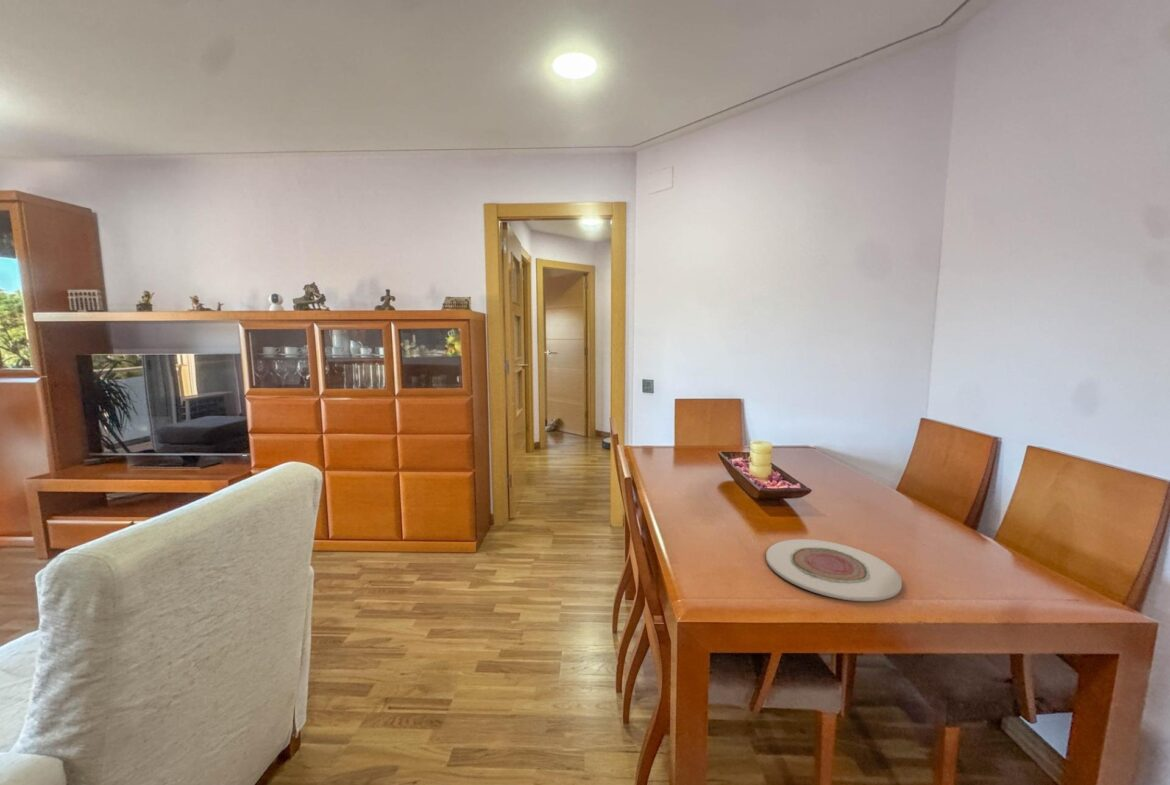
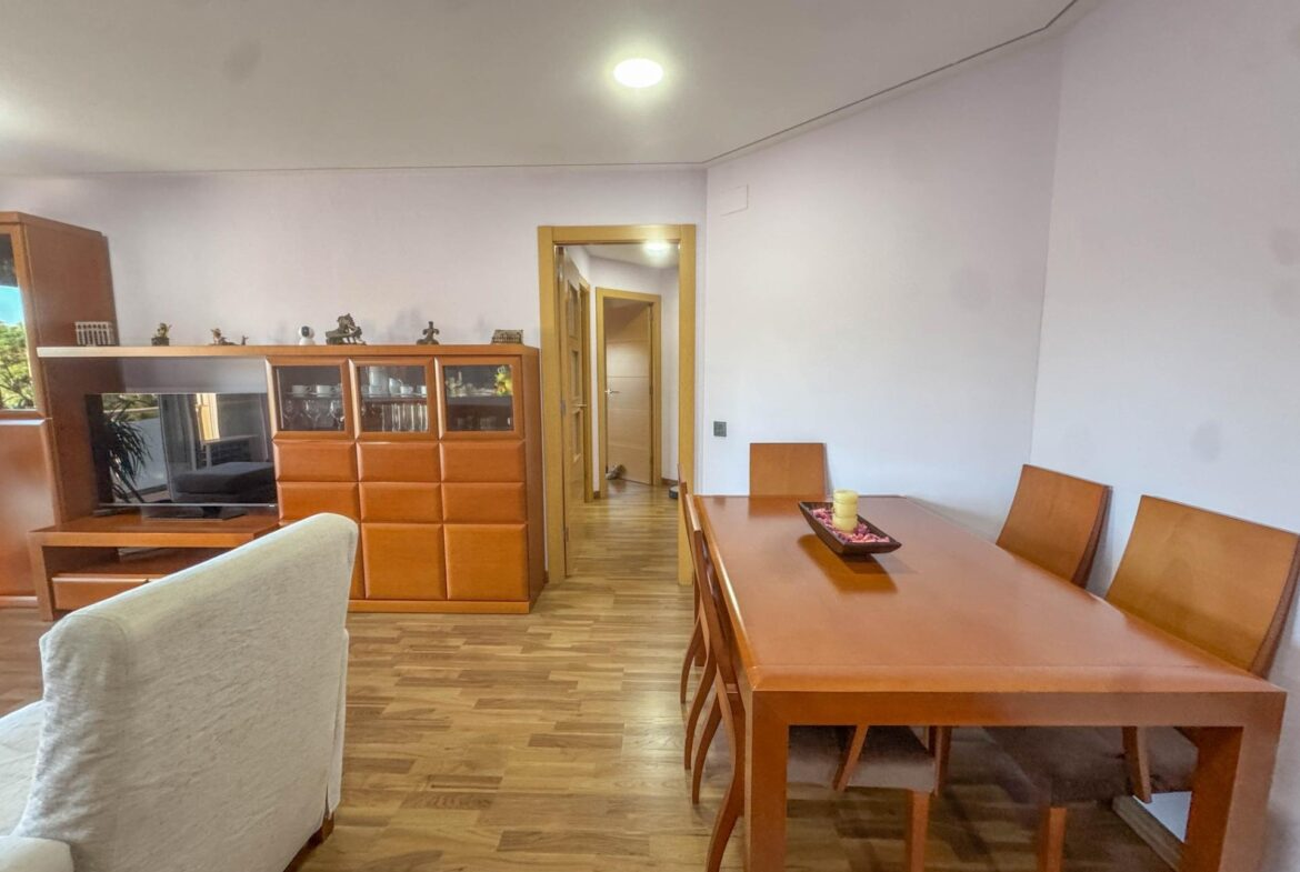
- plate [765,538,903,602]
